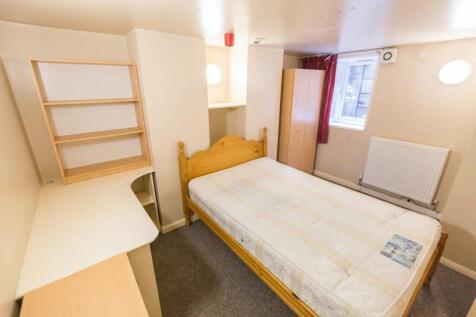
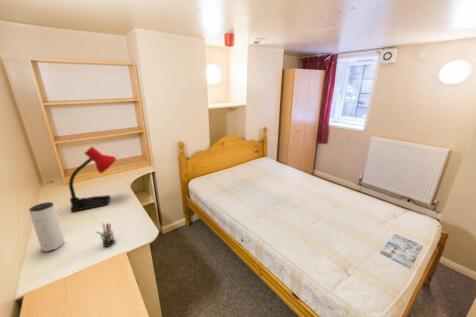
+ pen holder [96,222,116,248]
+ speaker [28,201,65,253]
+ desk lamp [68,146,117,212]
